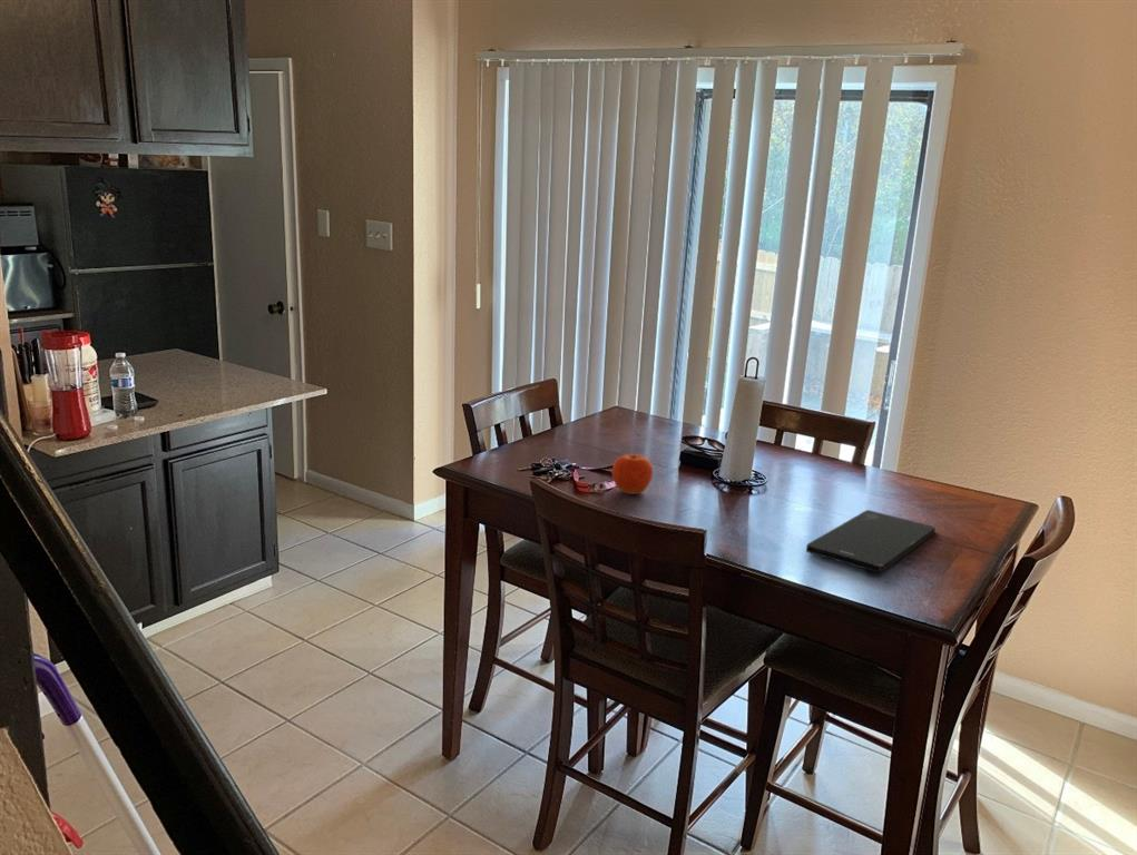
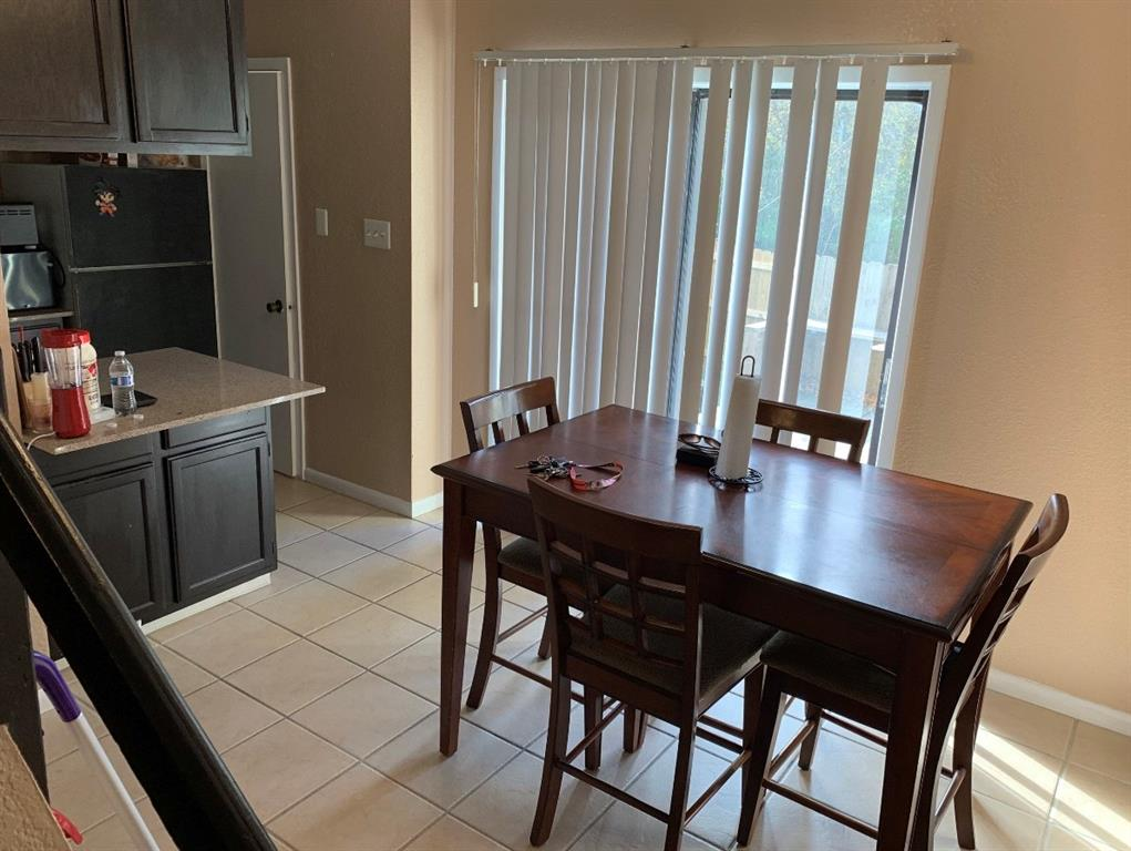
- smartphone [805,509,937,574]
- fruit [611,453,654,495]
